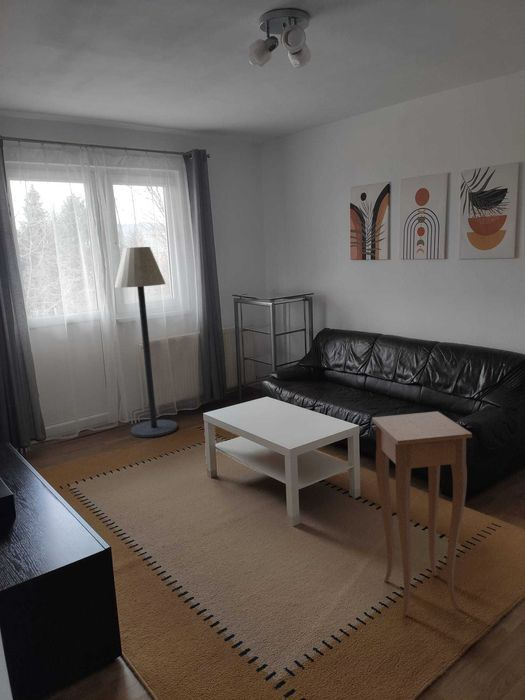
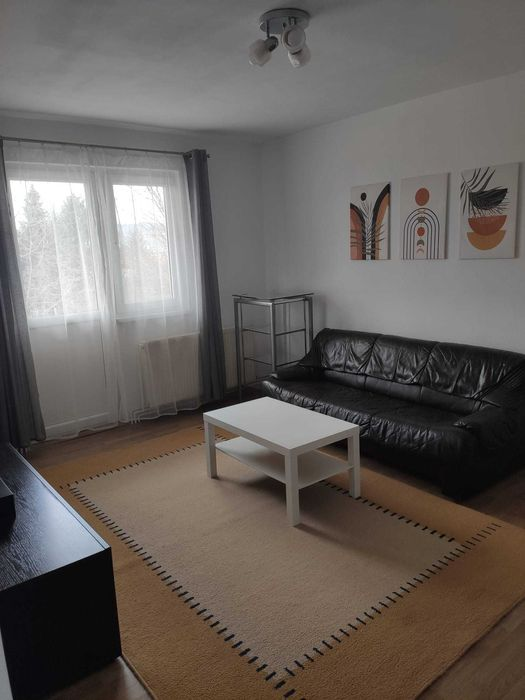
- floor lamp [114,246,178,438]
- side table [371,411,473,617]
